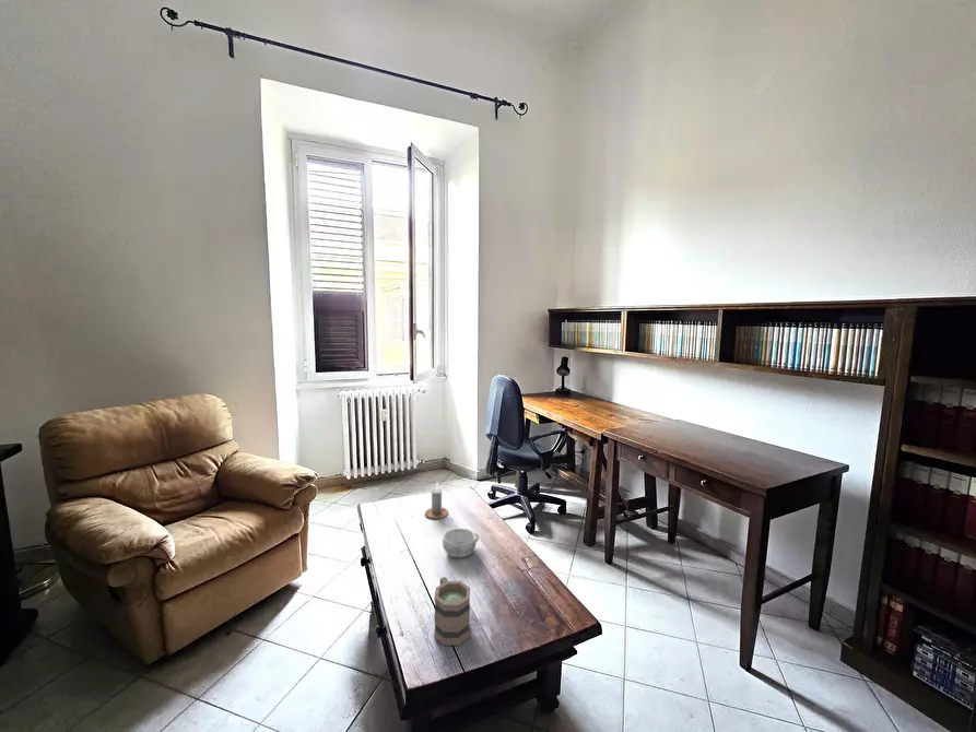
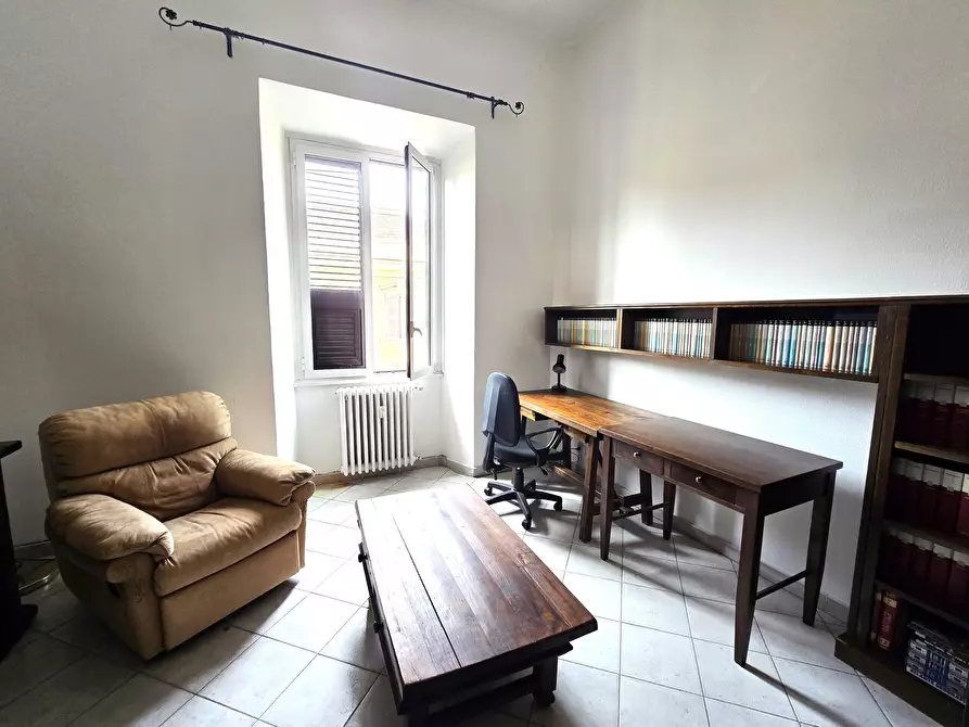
- mug [433,576,471,647]
- decorative bowl [442,528,480,558]
- candle [424,482,449,520]
